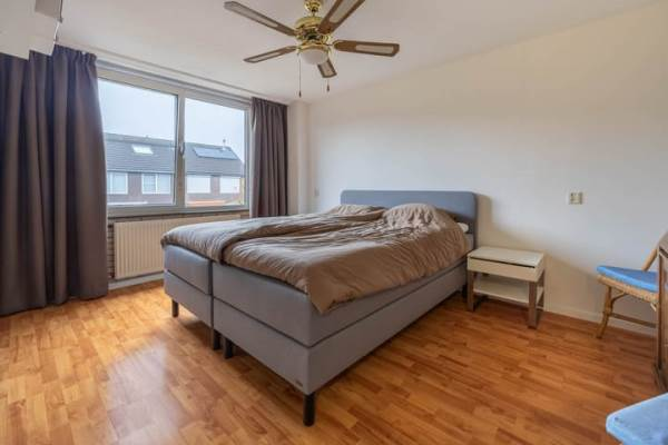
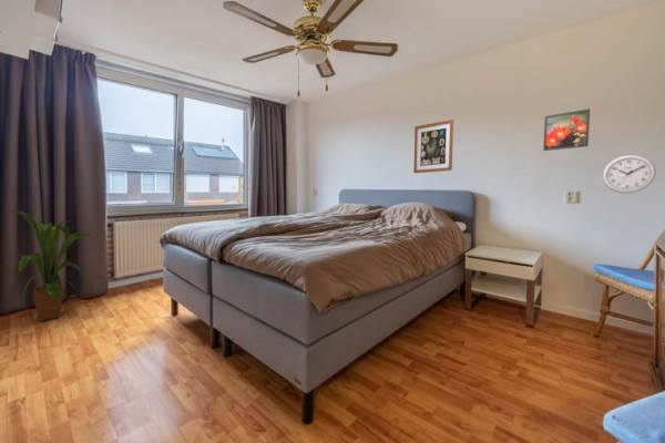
+ house plant [4,209,103,322]
+ wall art [412,119,454,174]
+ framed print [542,107,591,152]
+ wall clock [601,154,657,194]
